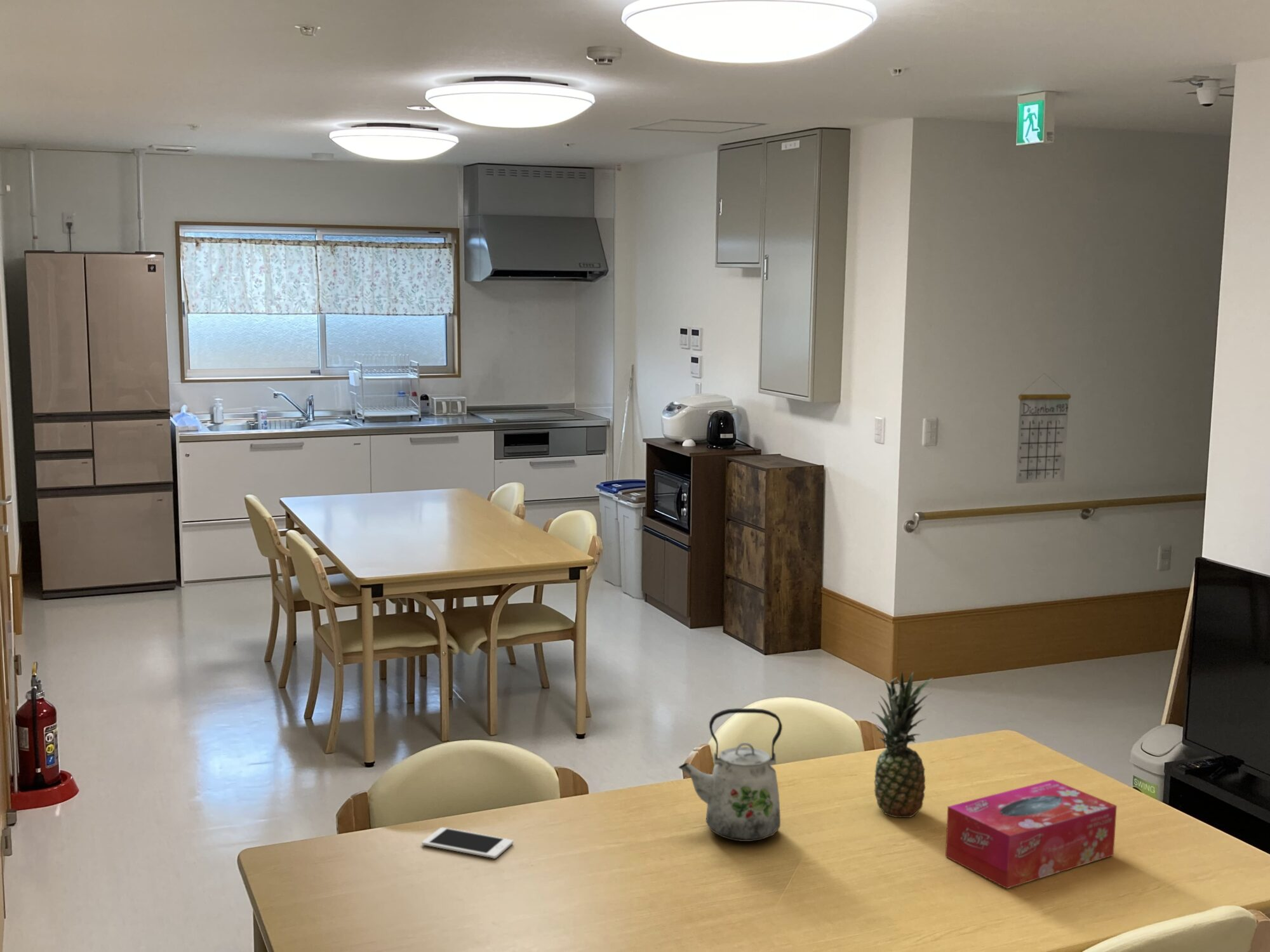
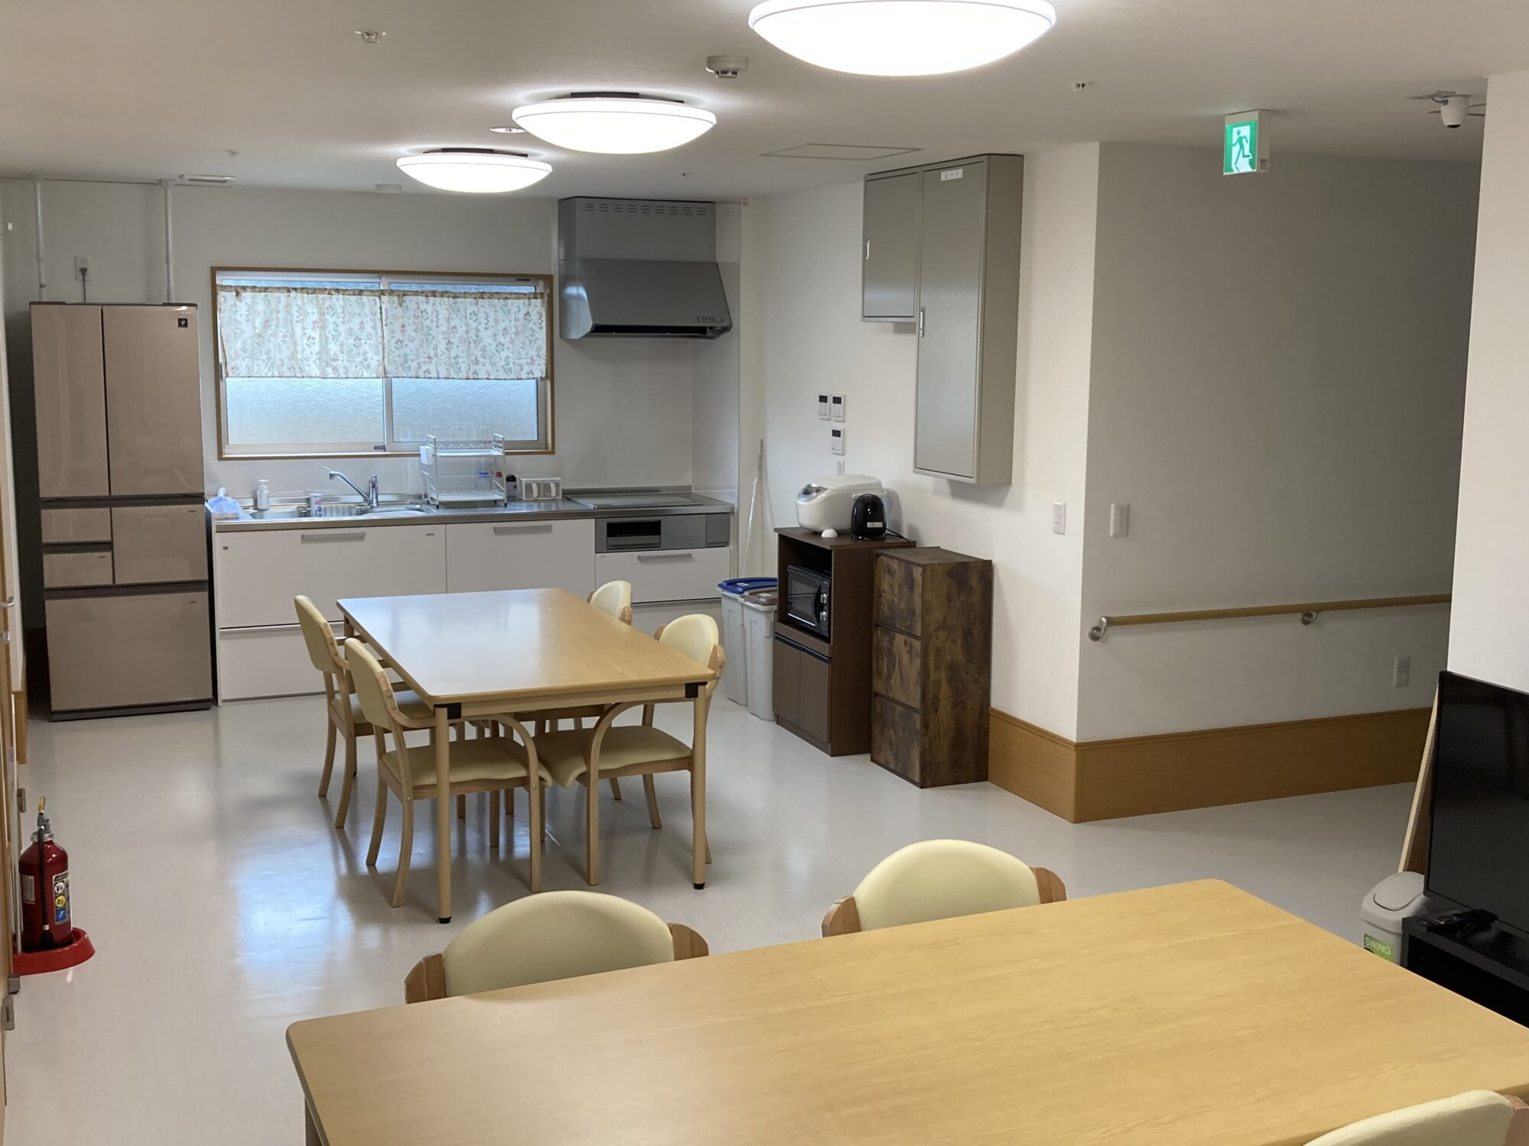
- kettle [678,708,783,842]
- tissue box [945,779,1118,889]
- fruit [871,670,933,818]
- cell phone [422,827,514,859]
- calendar [1015,373,1071,484]
